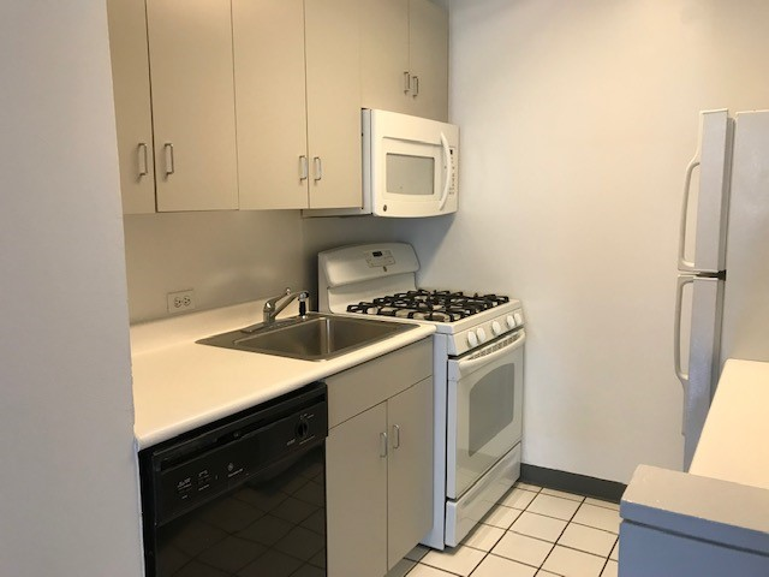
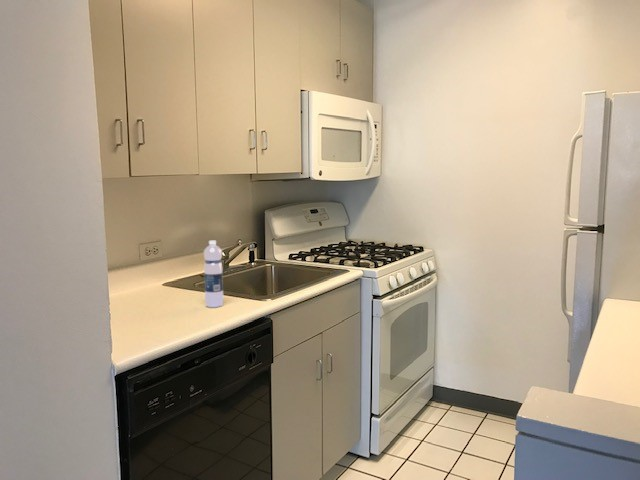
+ water bottle [203,240,224,308]
